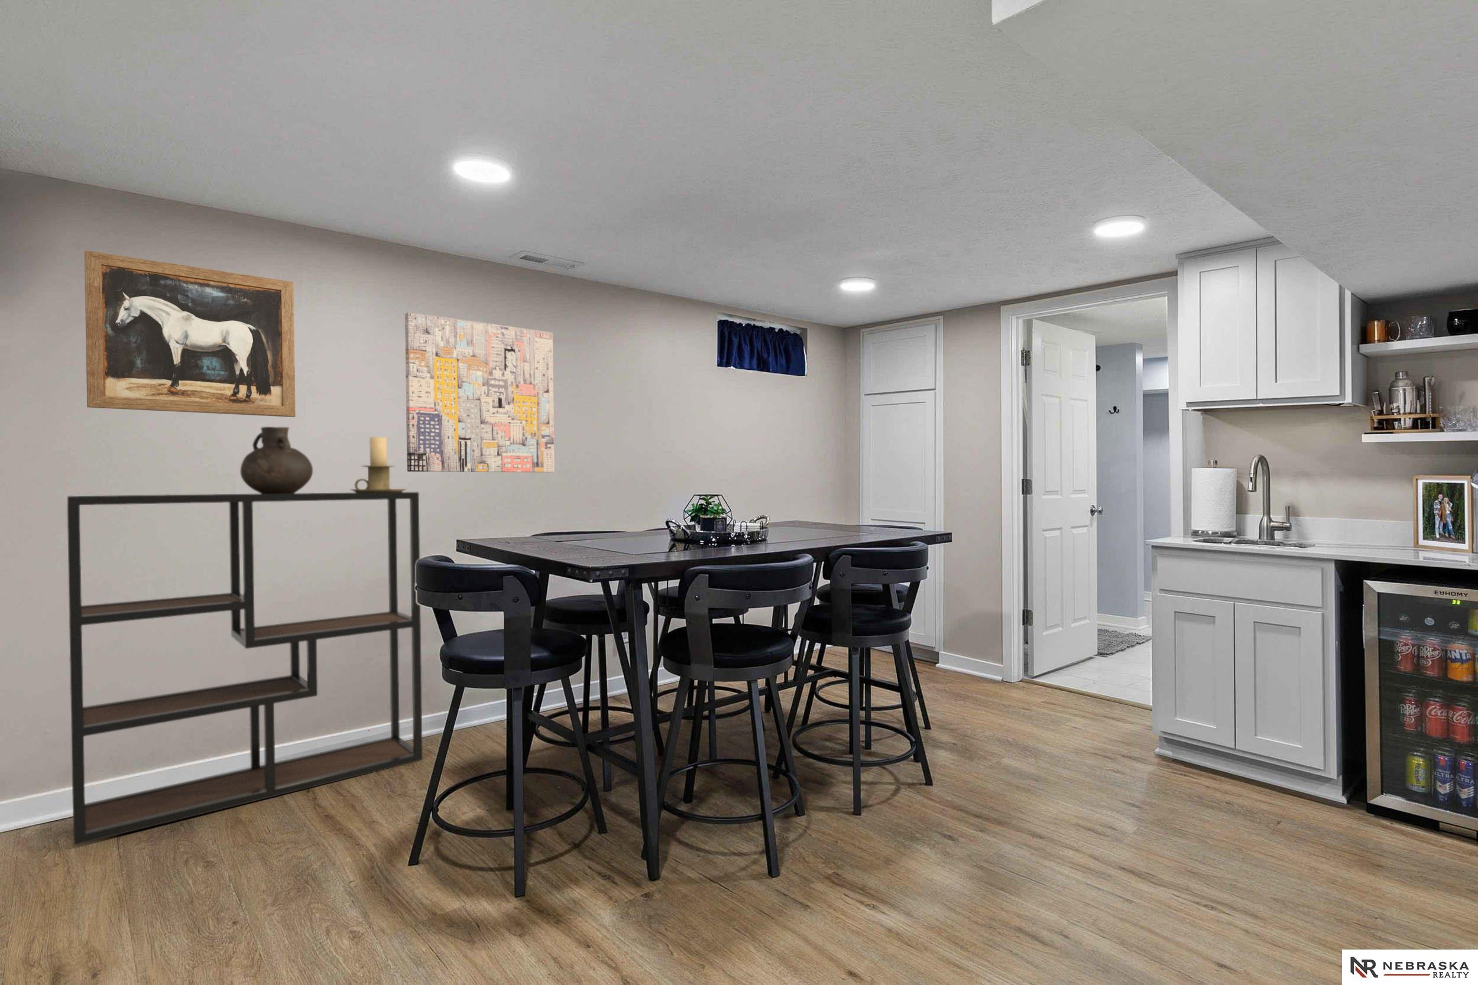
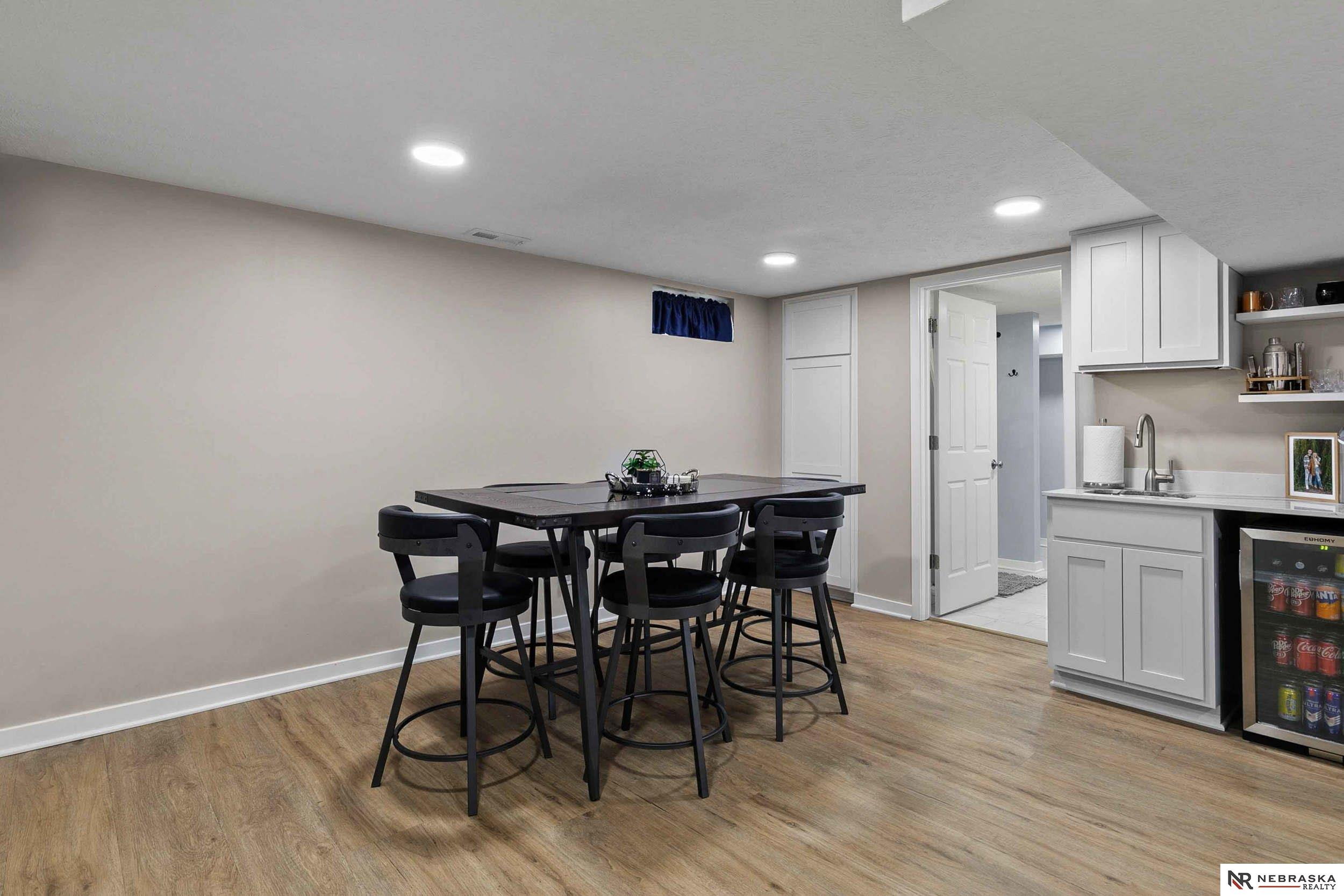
- wall art [405,311,555,473]
- vase [240,427,313,494]
- wall art [84,250,296,418]
- candle holder [350,436,408,492]
- shelving unit [67,491,423,846]
